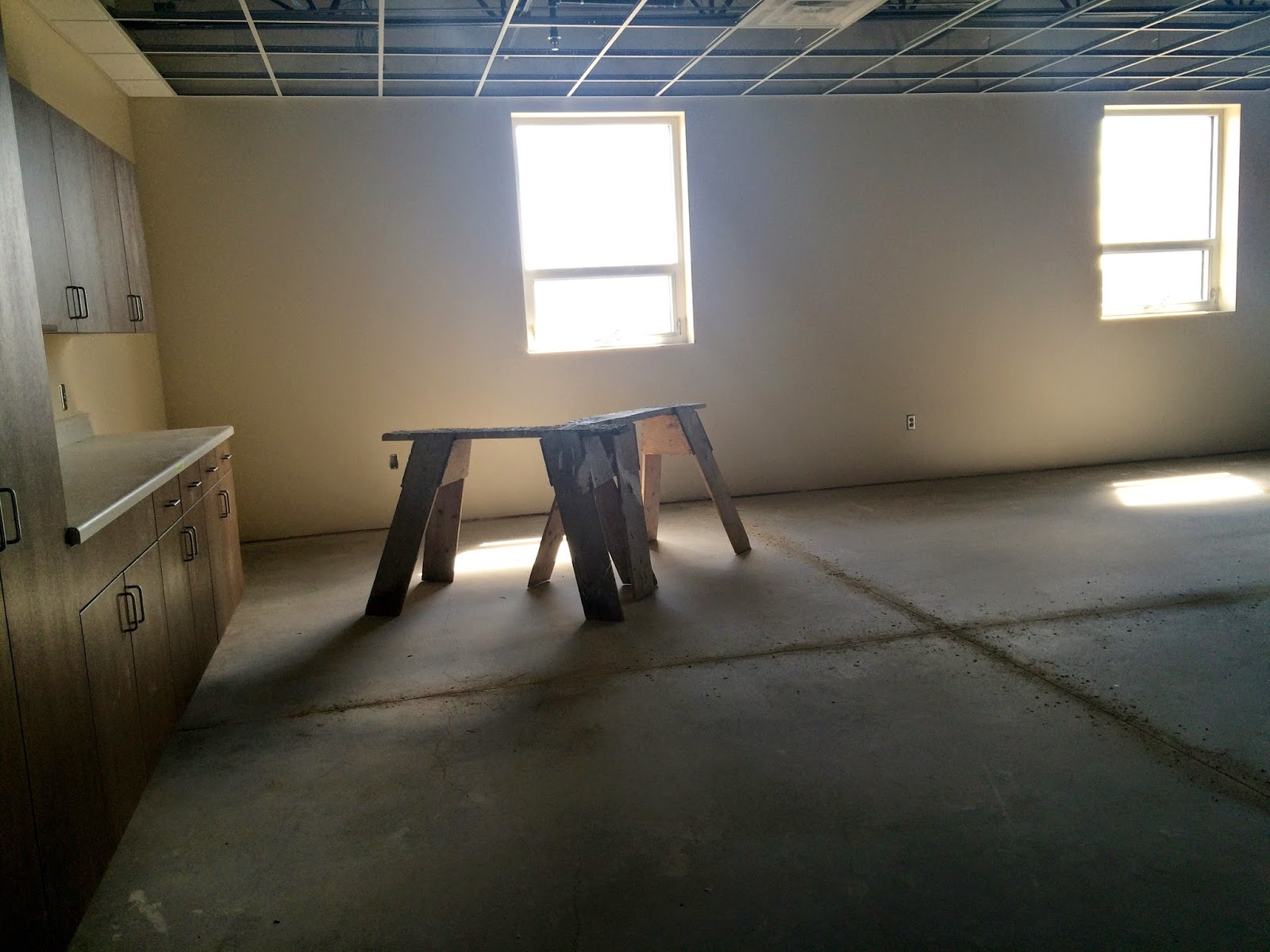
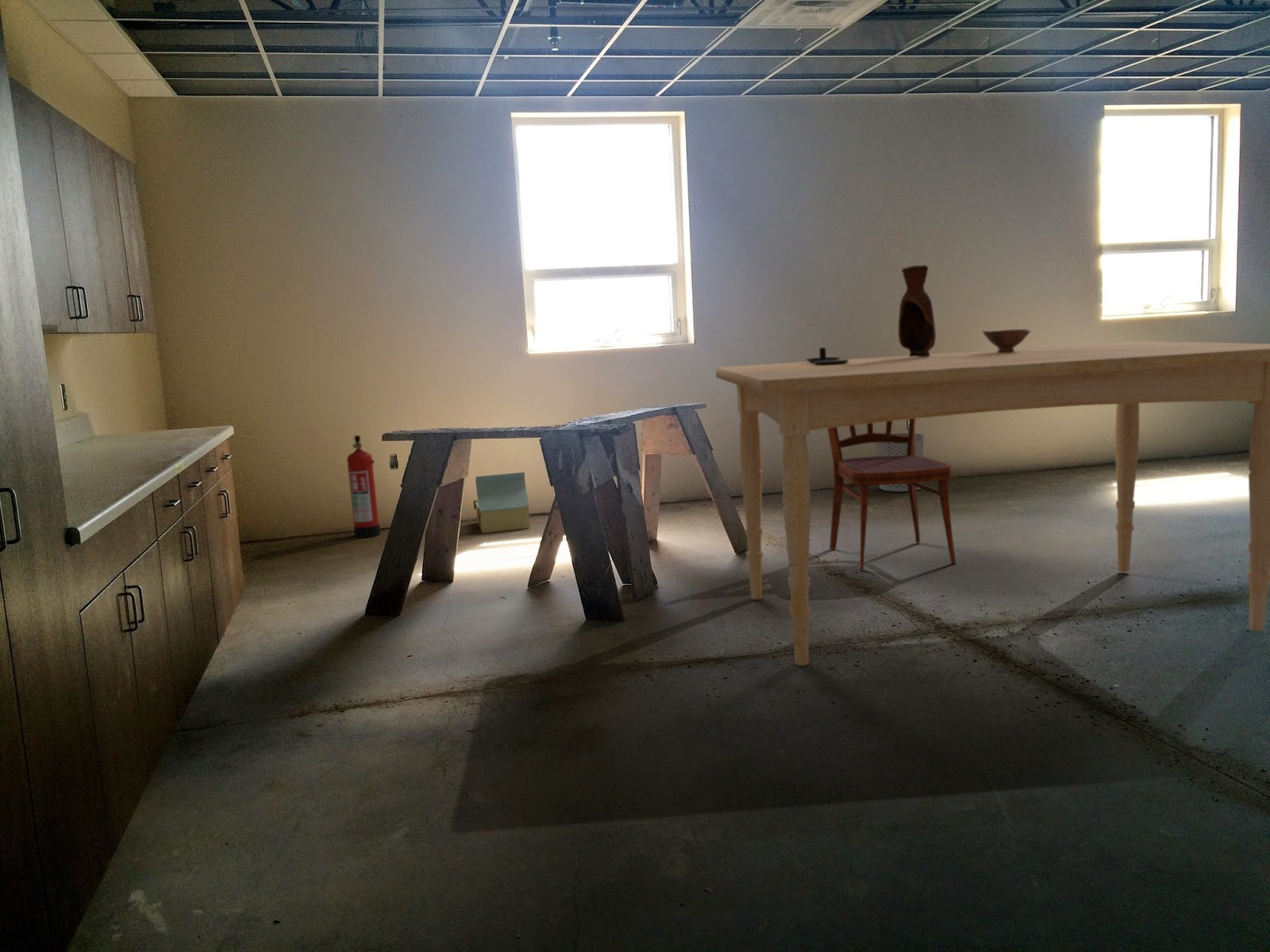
+ dining table [715,340,1270,666]
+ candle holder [805,347,849,365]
+ fire extinguisher [346,434,381,539]
+ cardboard box [472,471,530,534]
+ waste bin [876,432,925,493]
+ vase [897,264,937,357]
+ dining chair [827,418,956,572]
+ bowl [981,328,1032,352]
